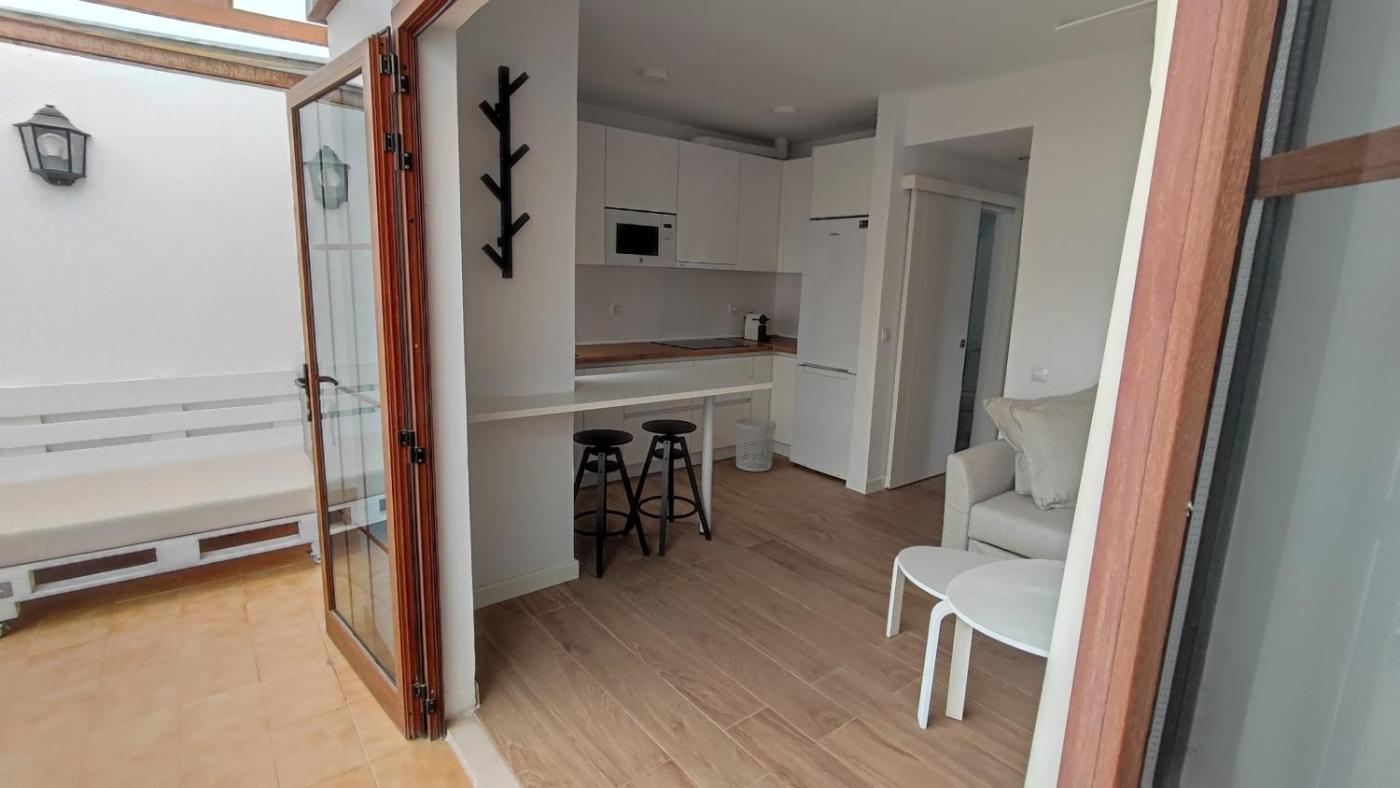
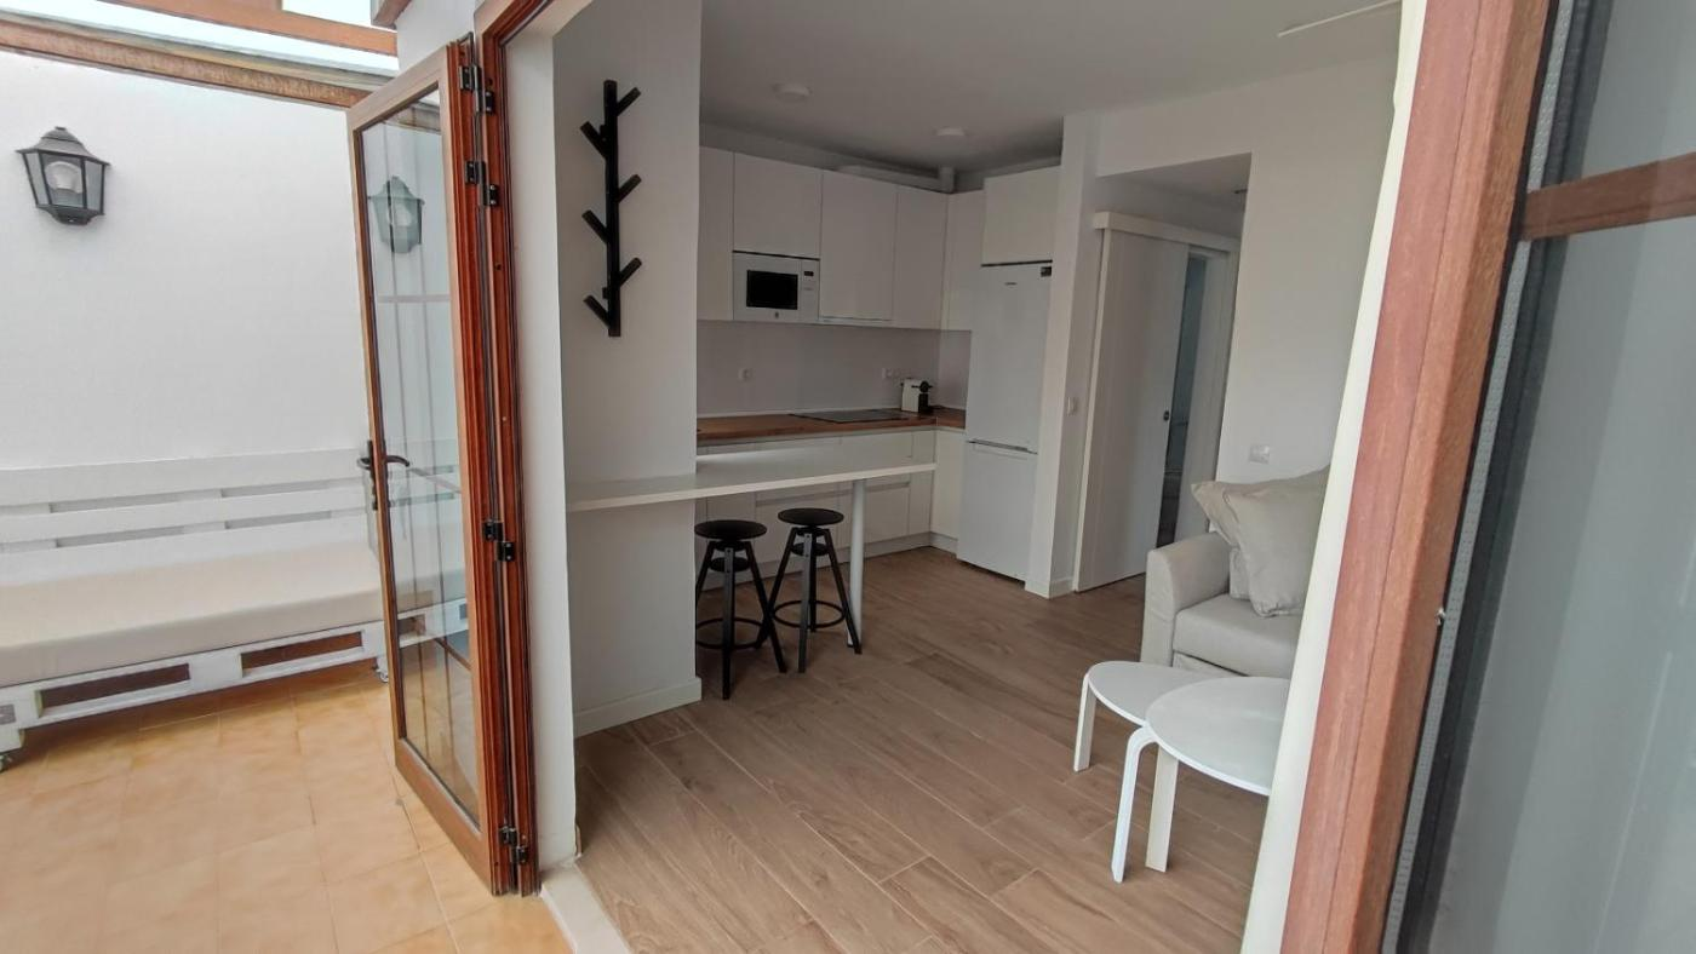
- waste bin [735,418,777,473]
